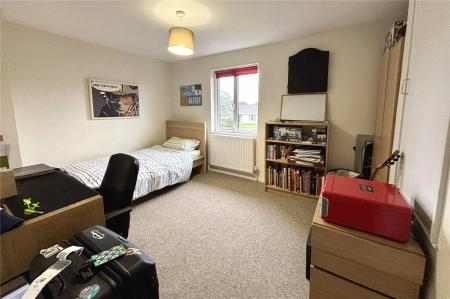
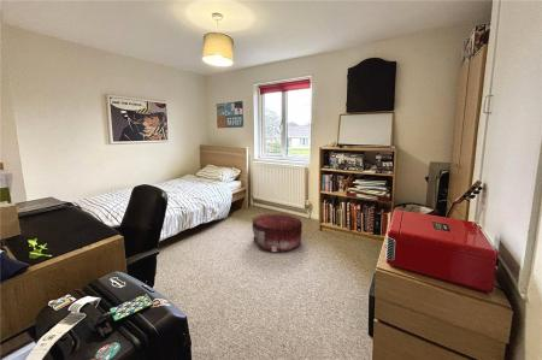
+ pouf [251,212,304,253]
